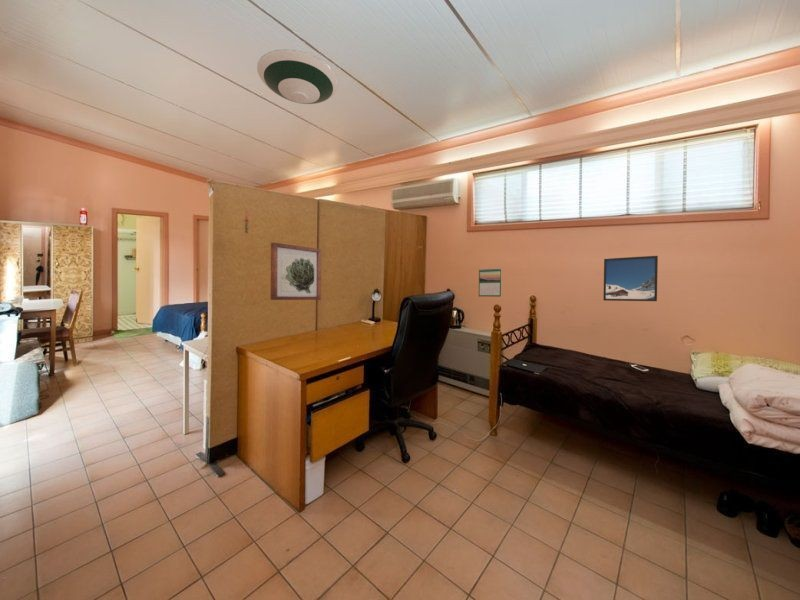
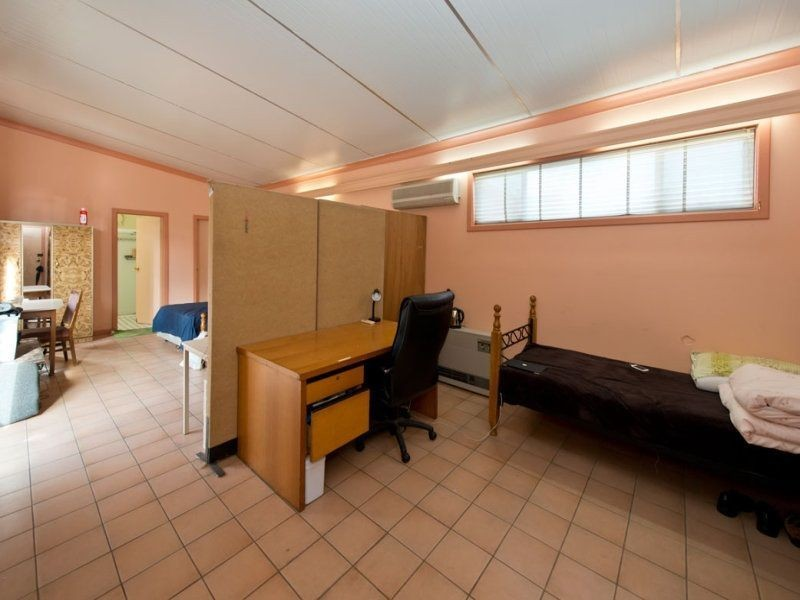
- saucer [256,48,340,105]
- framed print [602,255,659,302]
- wall art [270,242,322,301]
- calendar [478,267,503,298]
